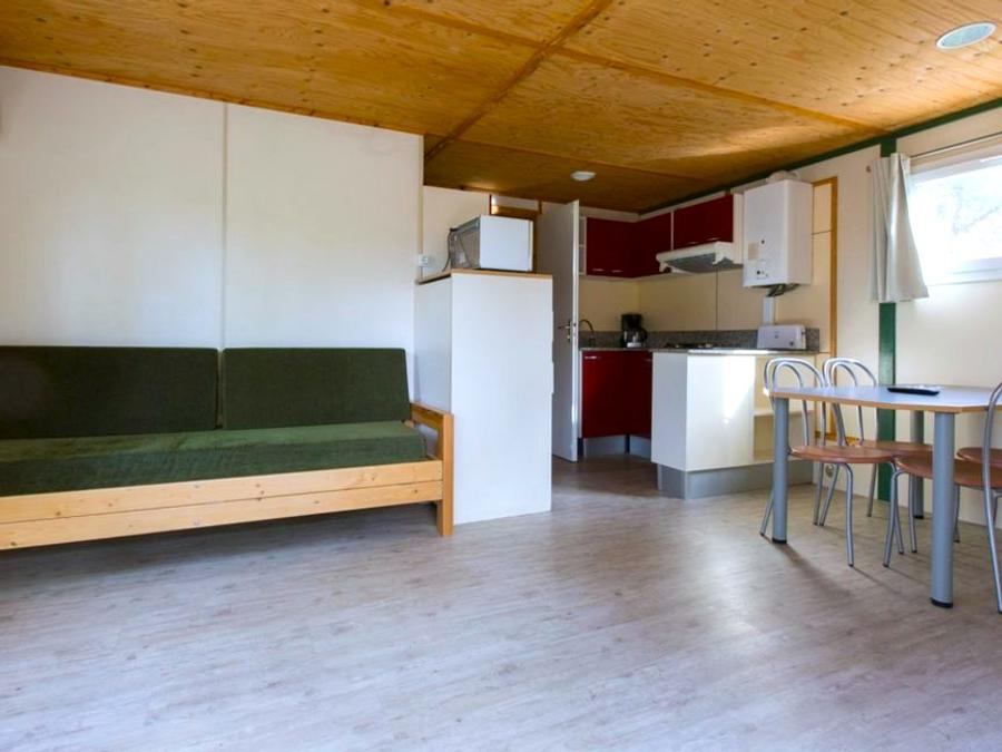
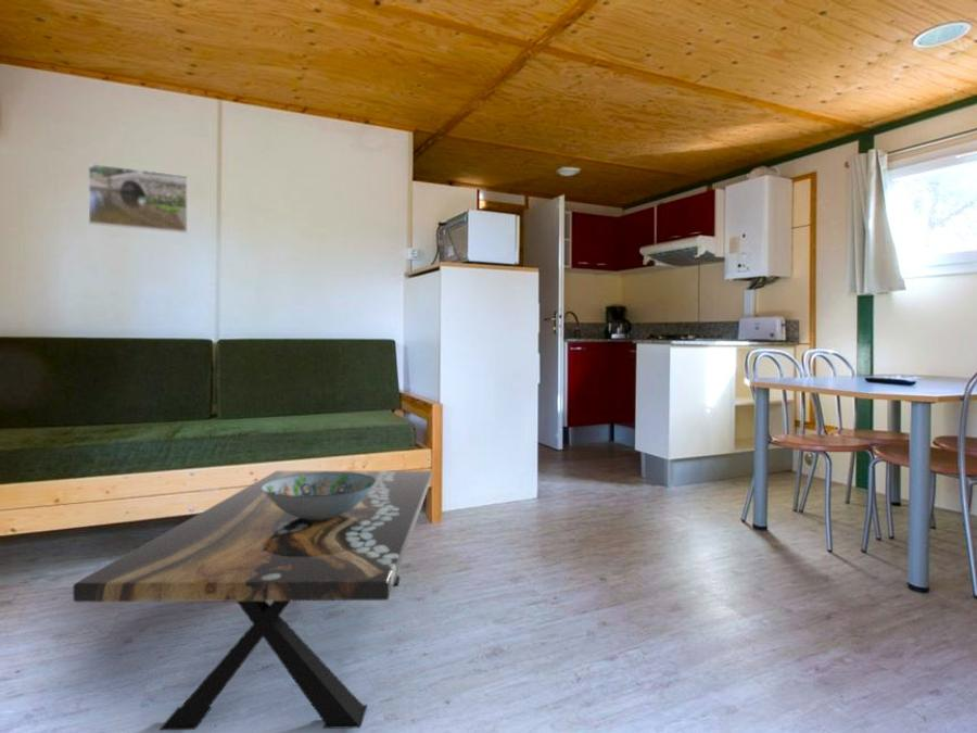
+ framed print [87,162,189,235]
+ decorative bowl [262,472,376,520]
+ coffee table [72,470,433,731]
